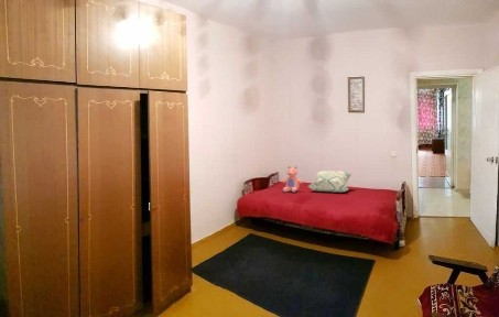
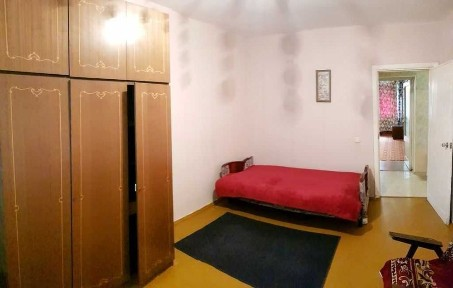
- teddy bear [282,165,304,194]
- decorative pillow [306,170,354,194]
